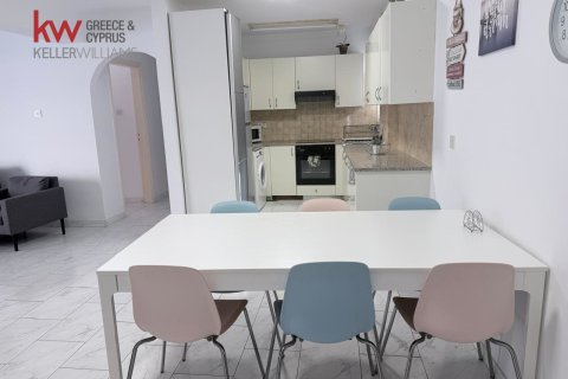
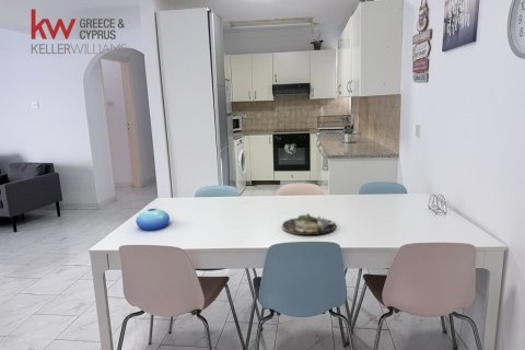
+ bowl [135,208,171,231]
+ dinner plate [281,212,337,236]
